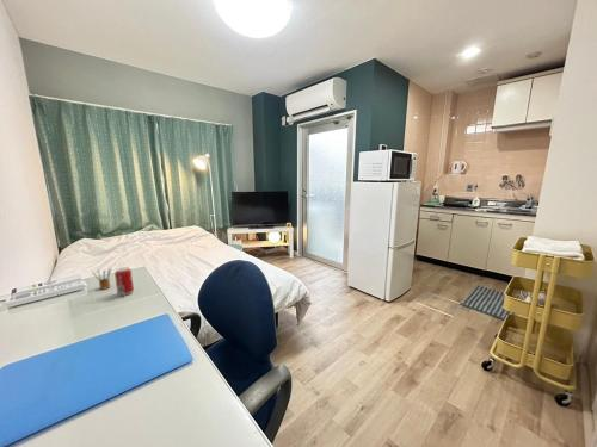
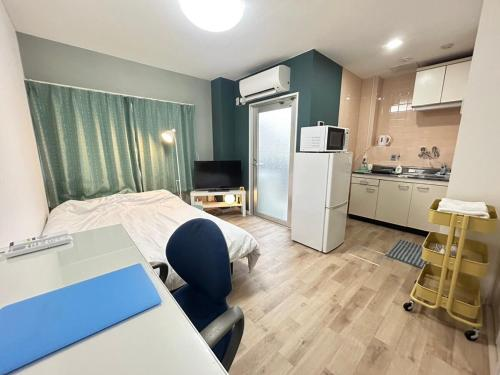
- beverage can [113,266,135,297]
- pencil box [91,268,112,291]
